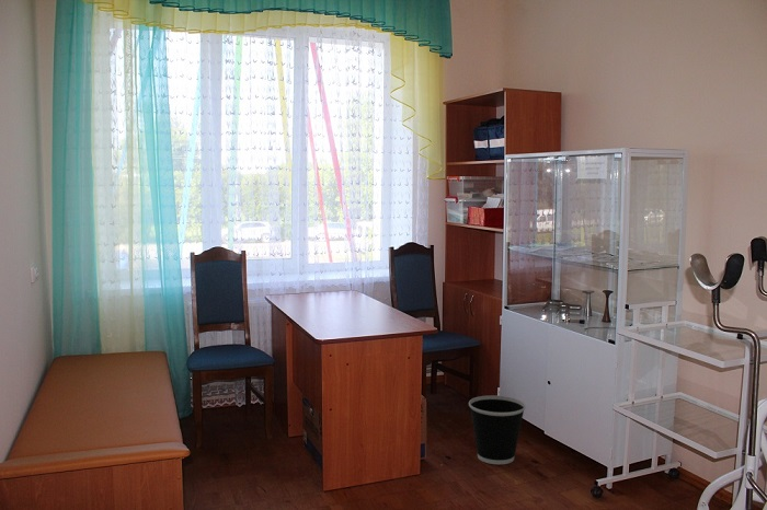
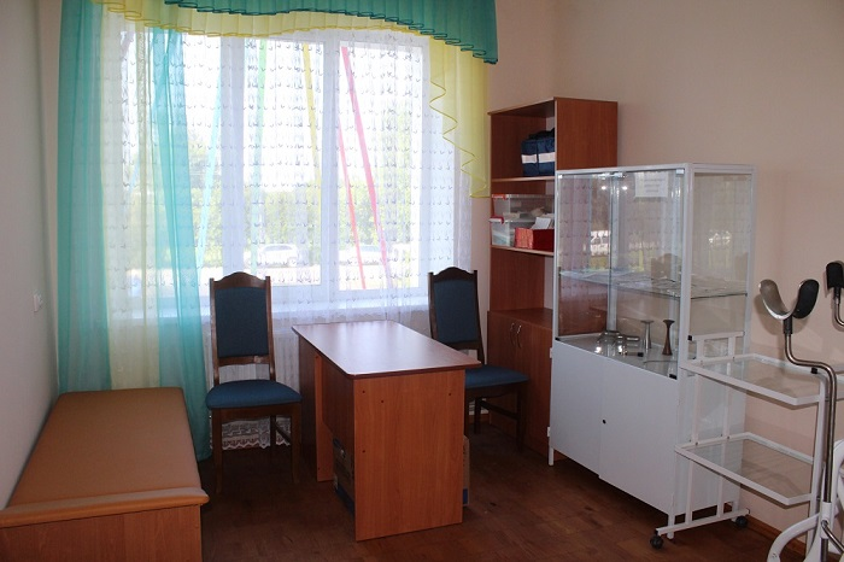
- wastebasket [468,395,527,465]
